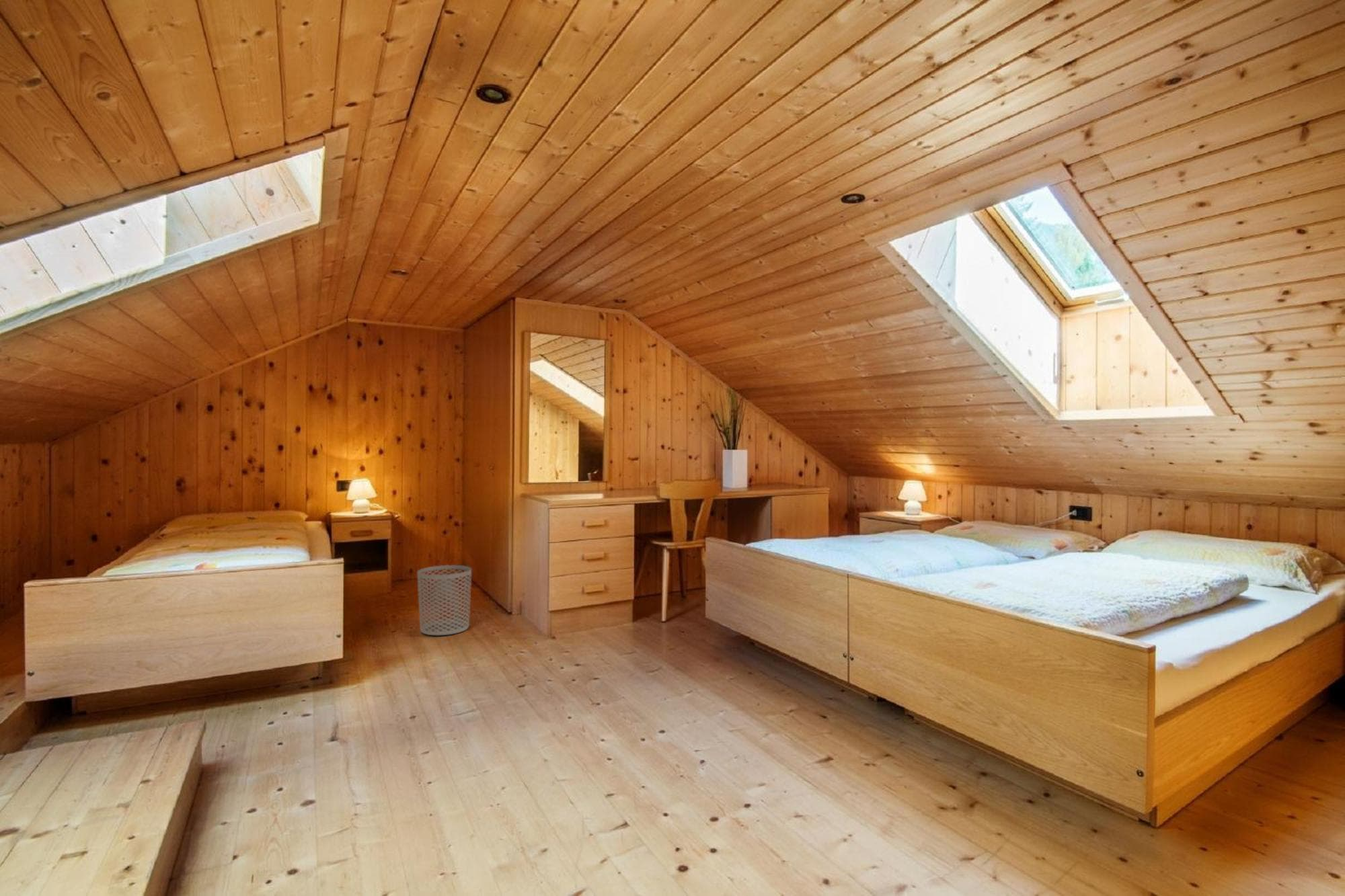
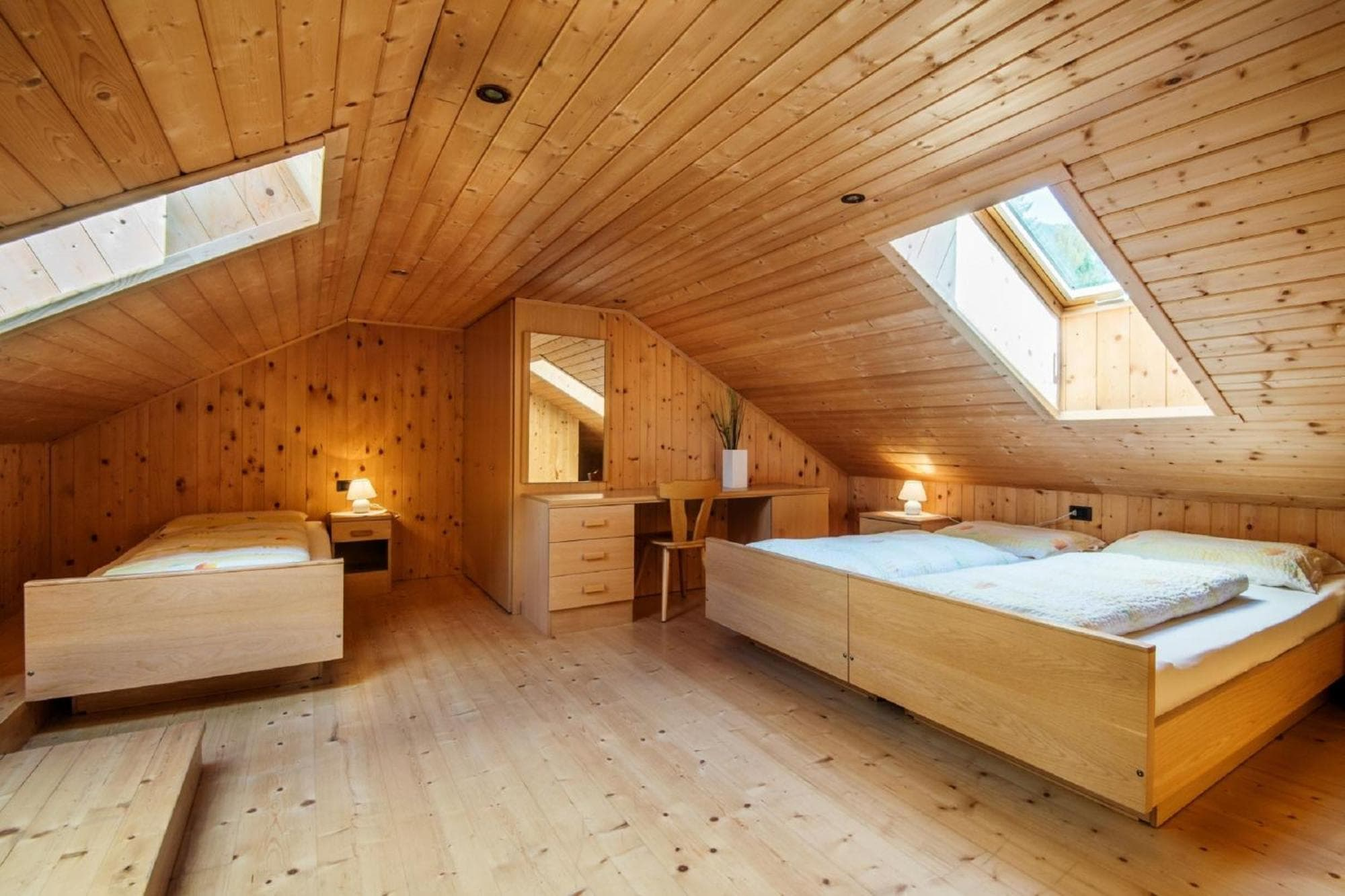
- waste bin [417,565,472,636]
